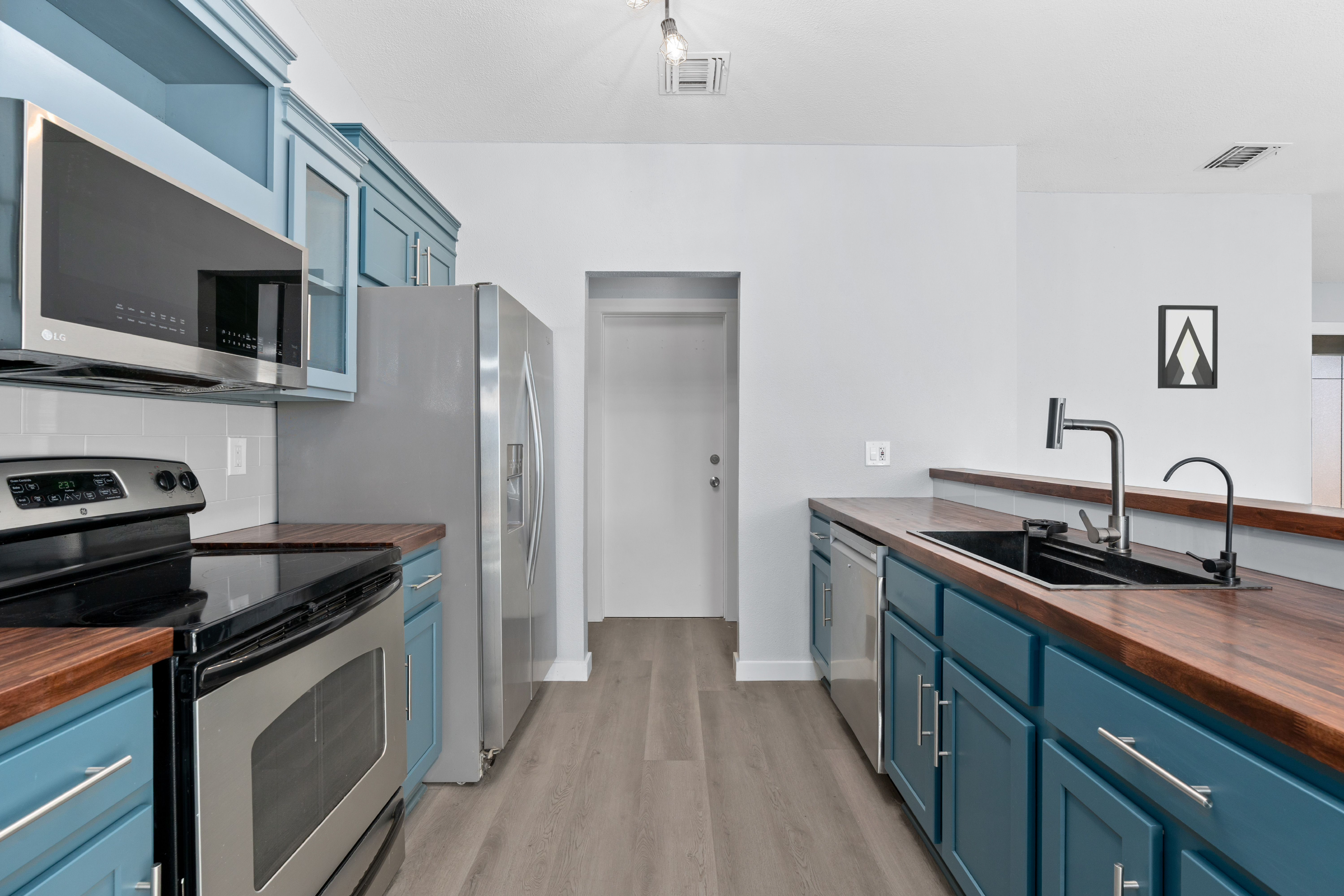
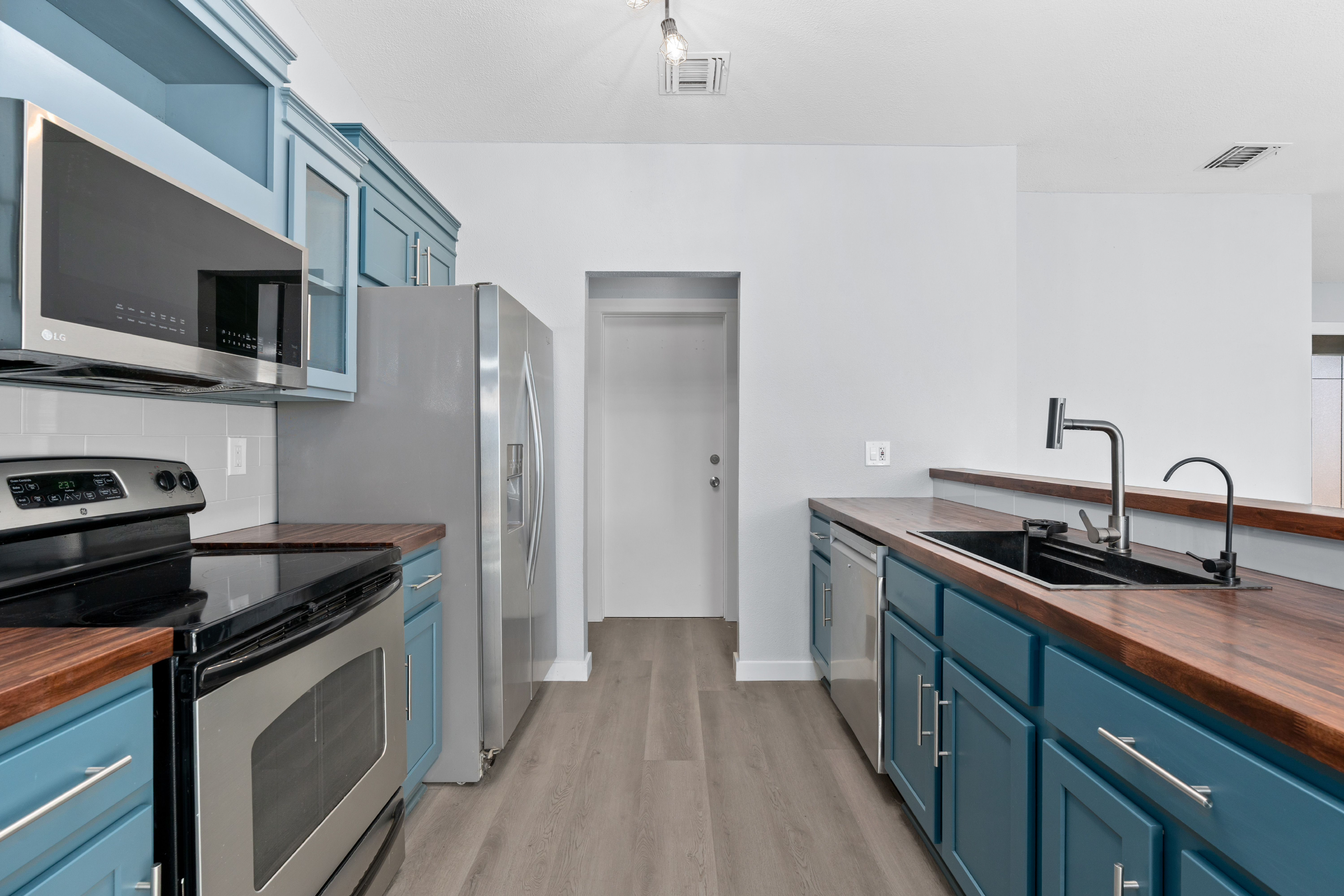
- wall art [1158,305,1218,389]
